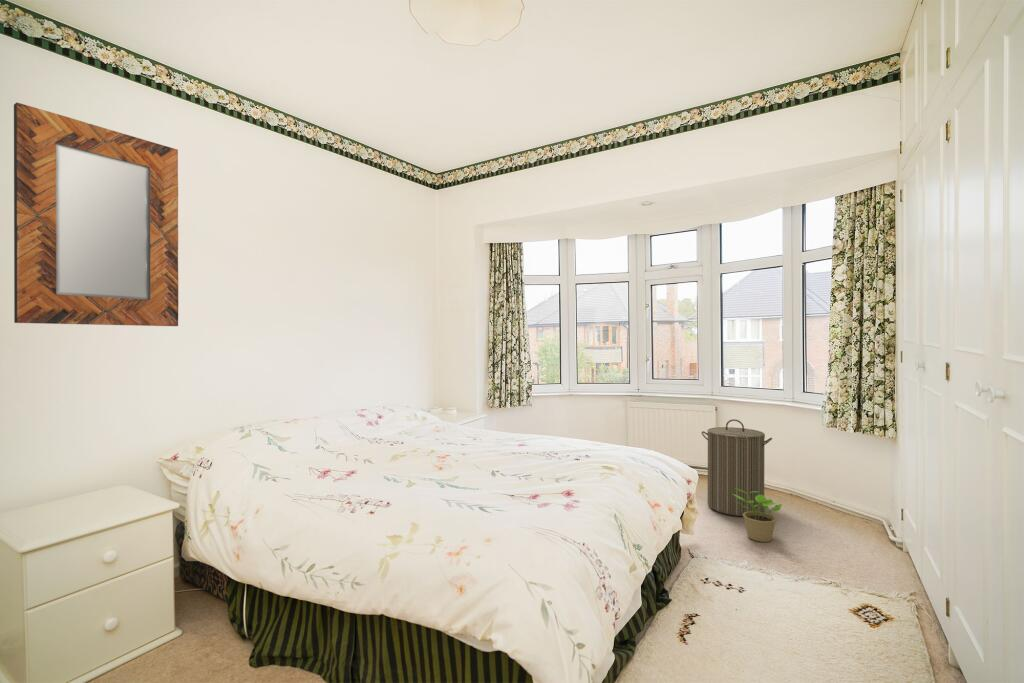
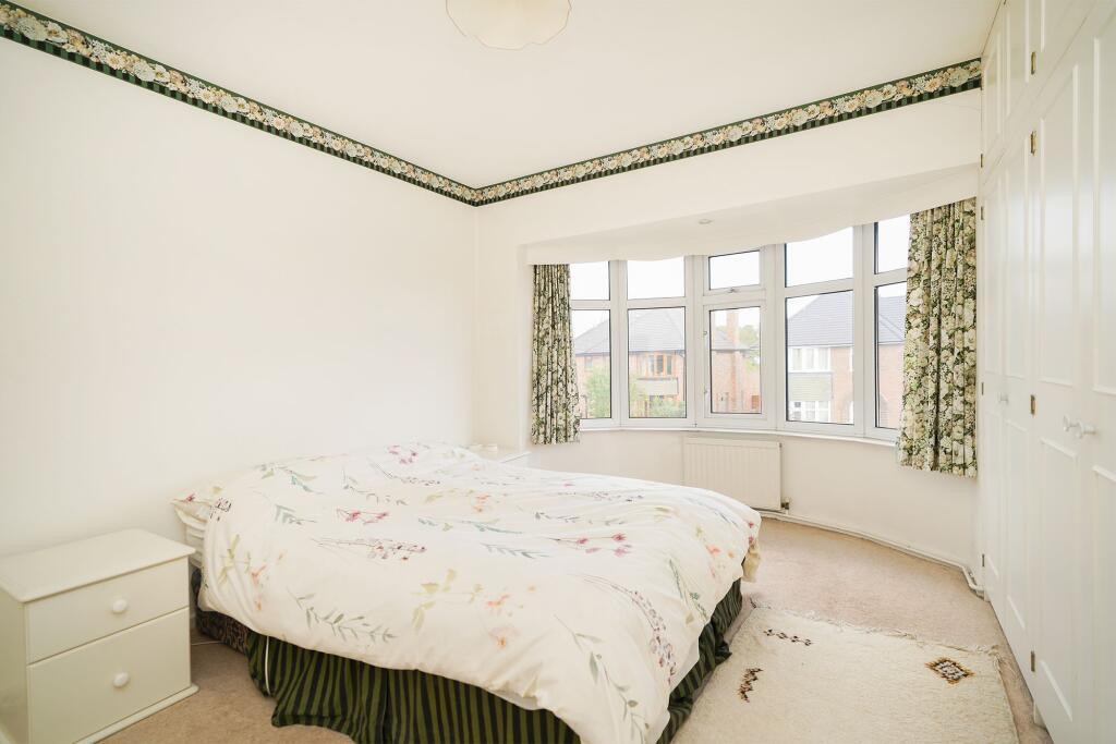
- laundry hamper [701,418,773,517]
- home mirror [13,101,179,327]
- potted plant [733,488,783,543]
